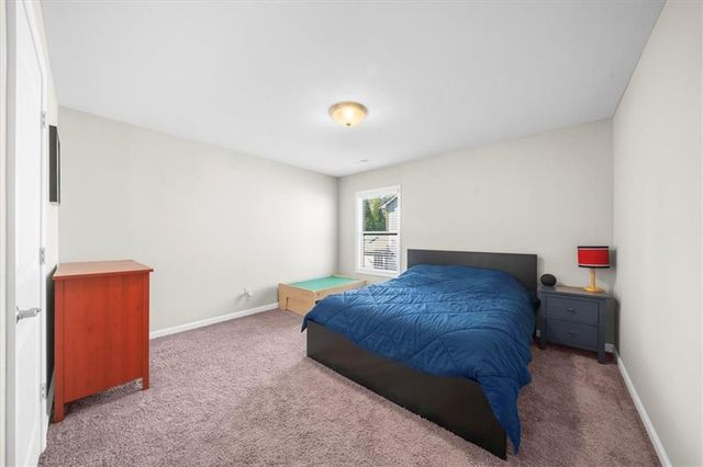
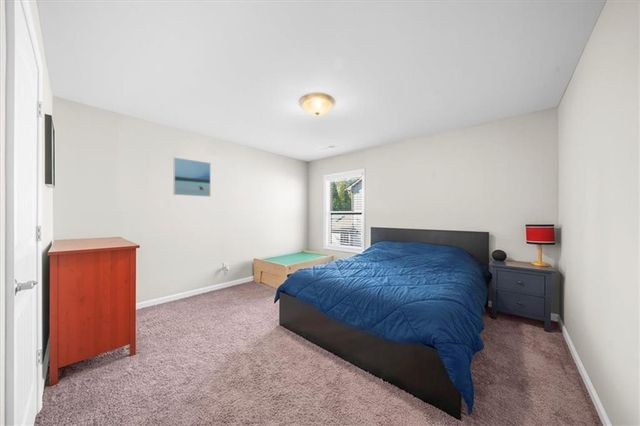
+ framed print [172,156,212,198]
